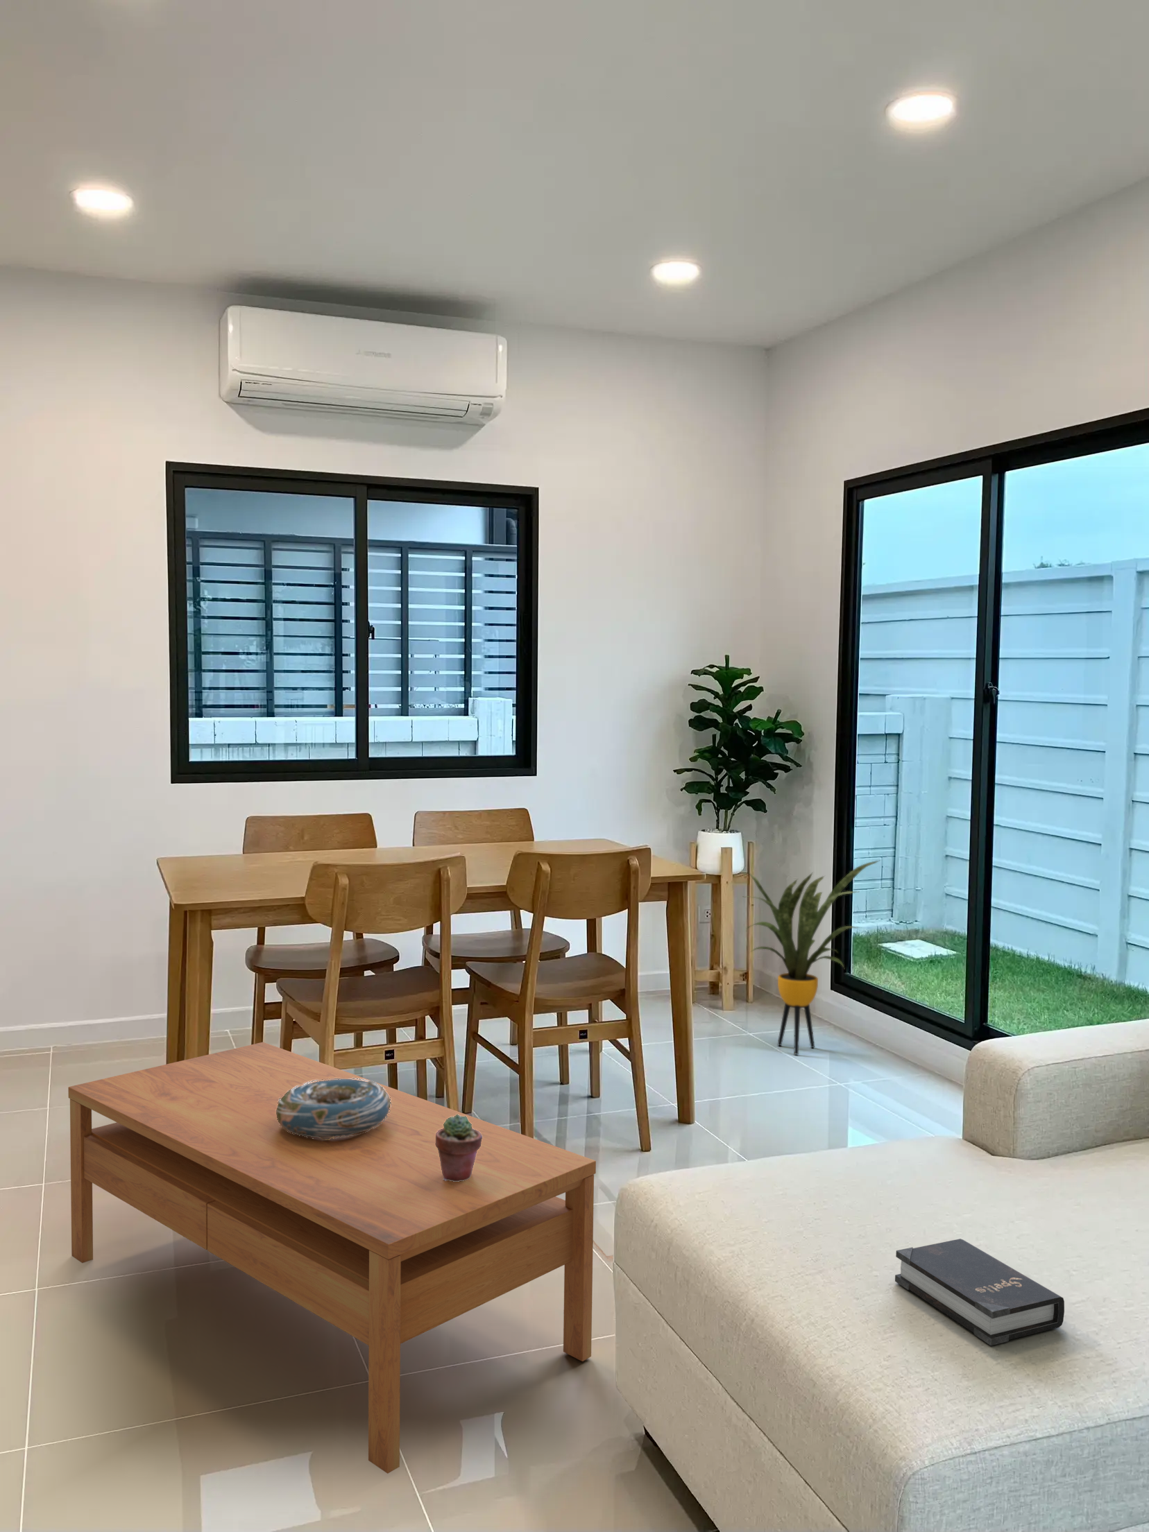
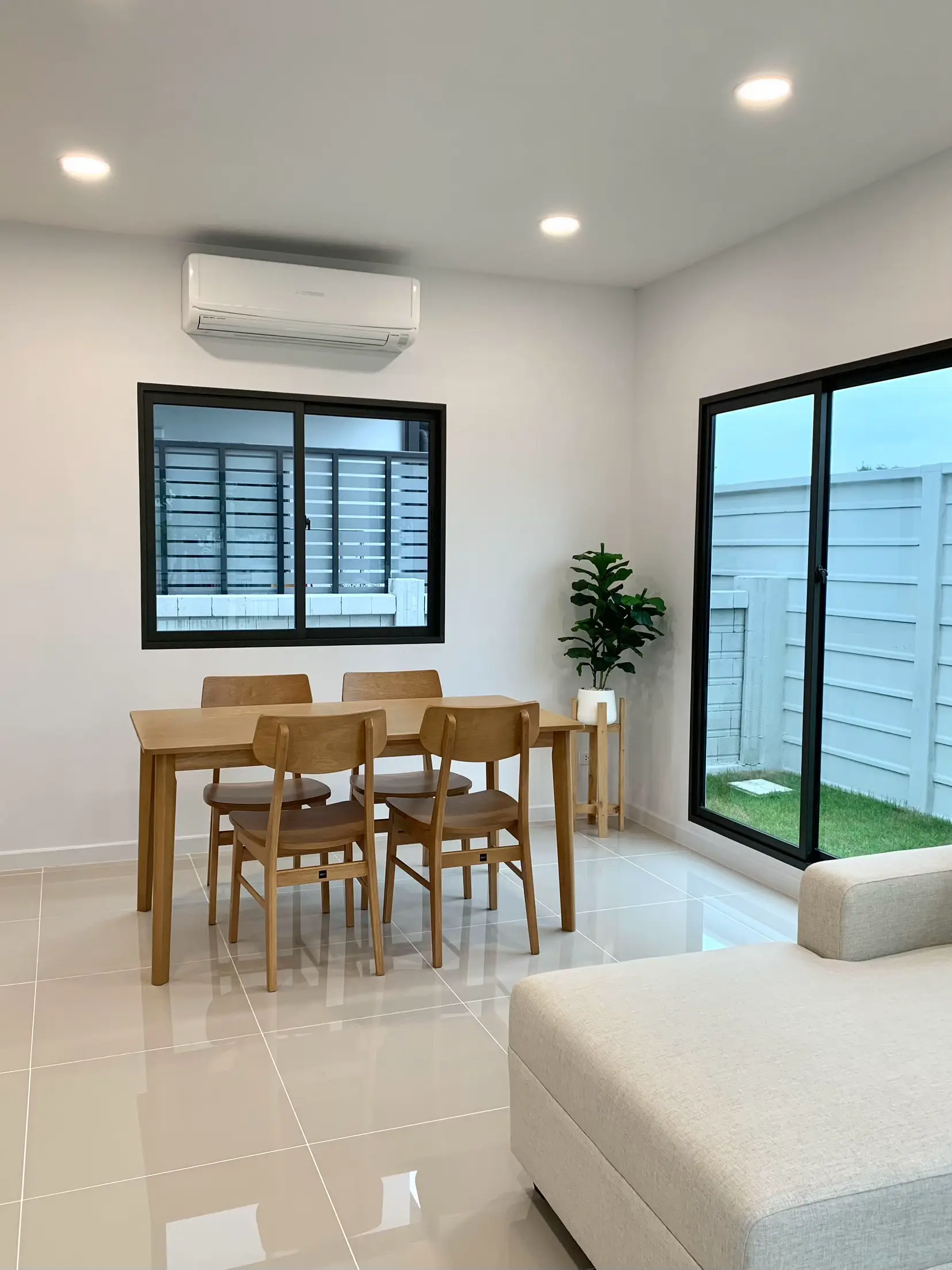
- potted succulent [434,1115,483,1182]
- hardback book [894,1238,1065,1346]
- decorative bowl [276,1077,391,1140]
- house plant [743,859,882,1056]
- coffee table [68,1042,596,1474]
